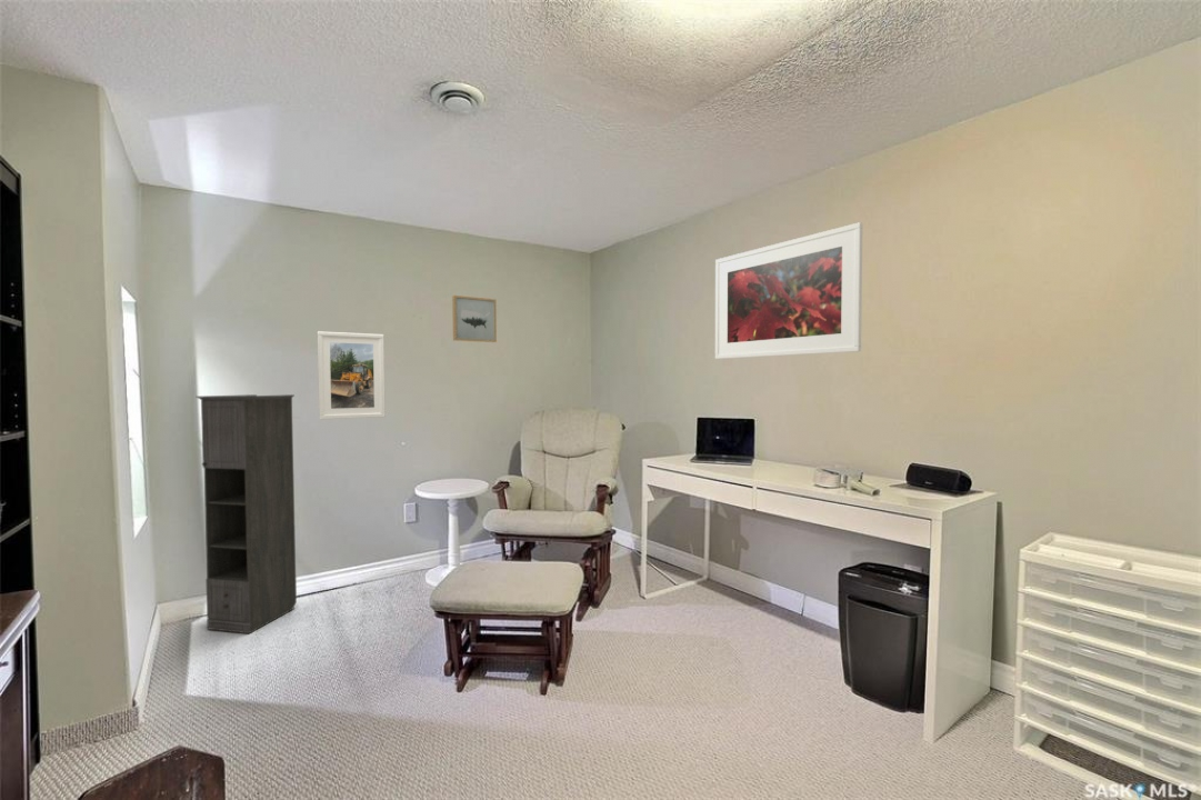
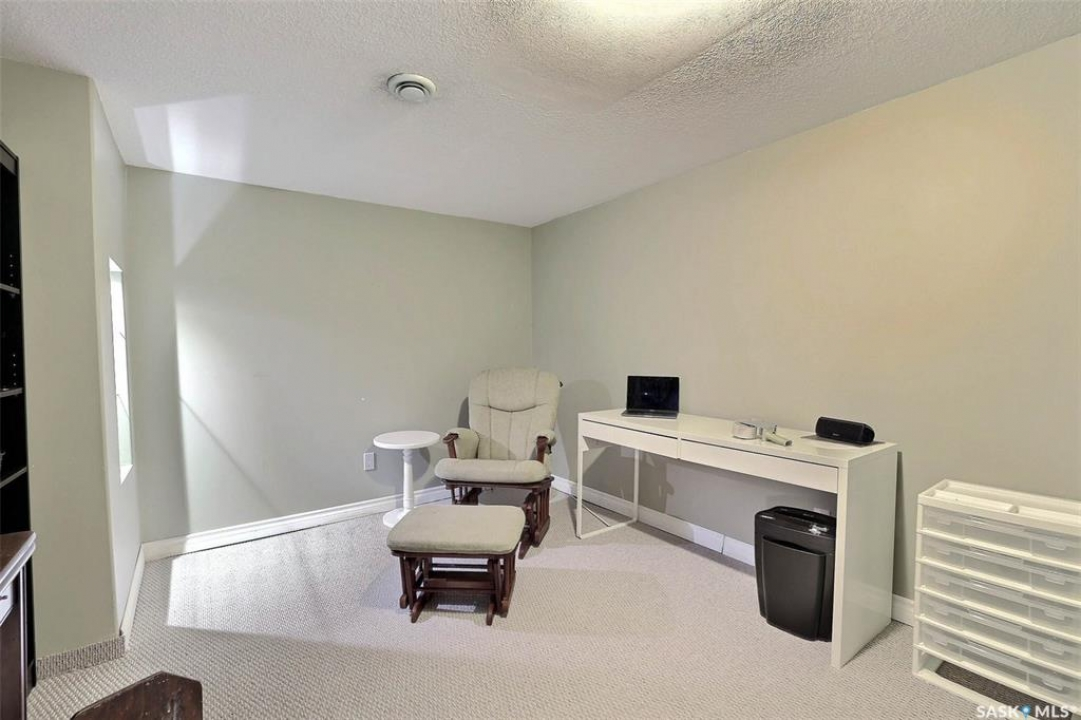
- wall art [451,294,498,343]
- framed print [714,221,863,360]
- storage cabinet [196,393,298,634]
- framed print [317,330,387,420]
